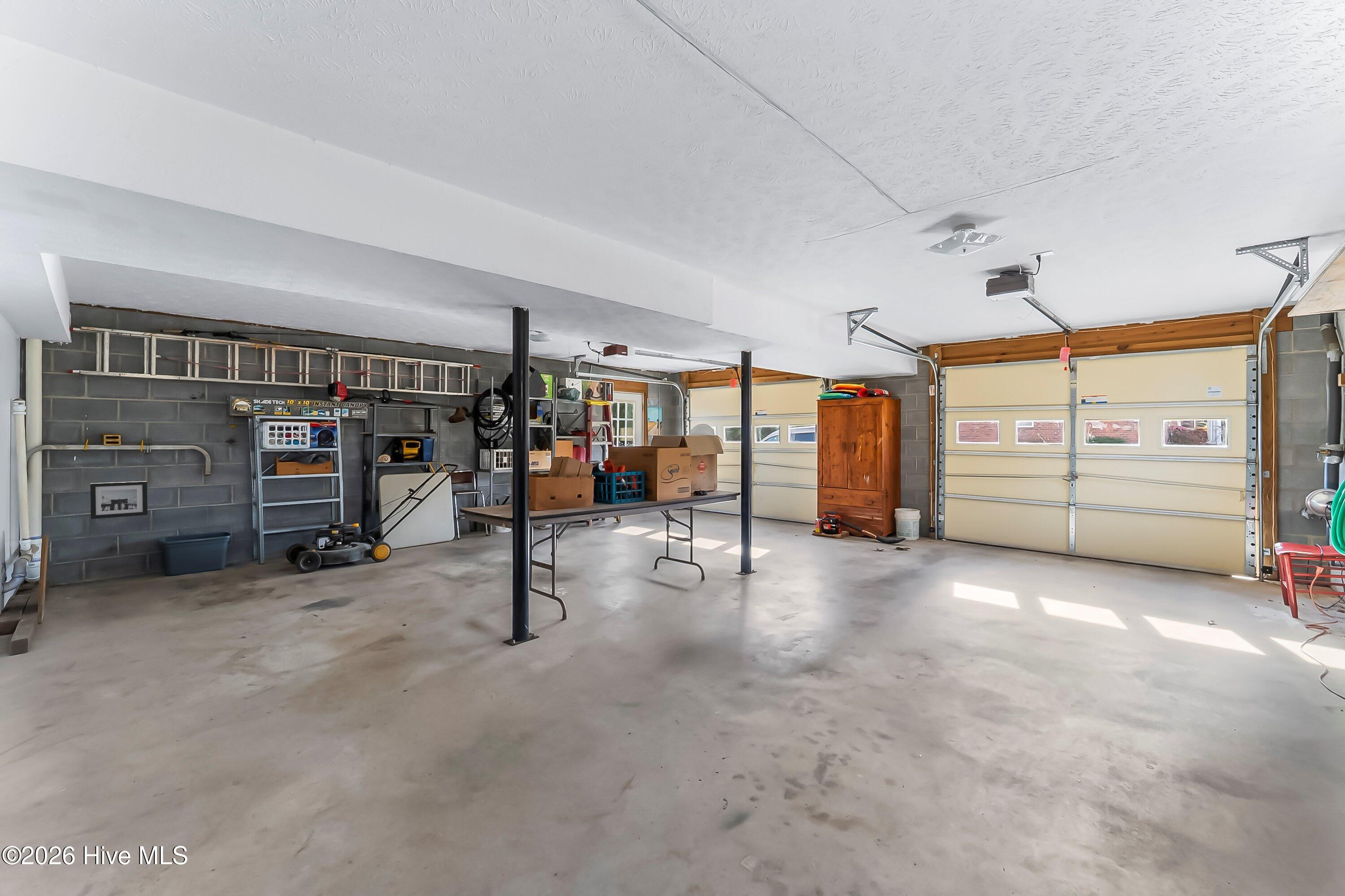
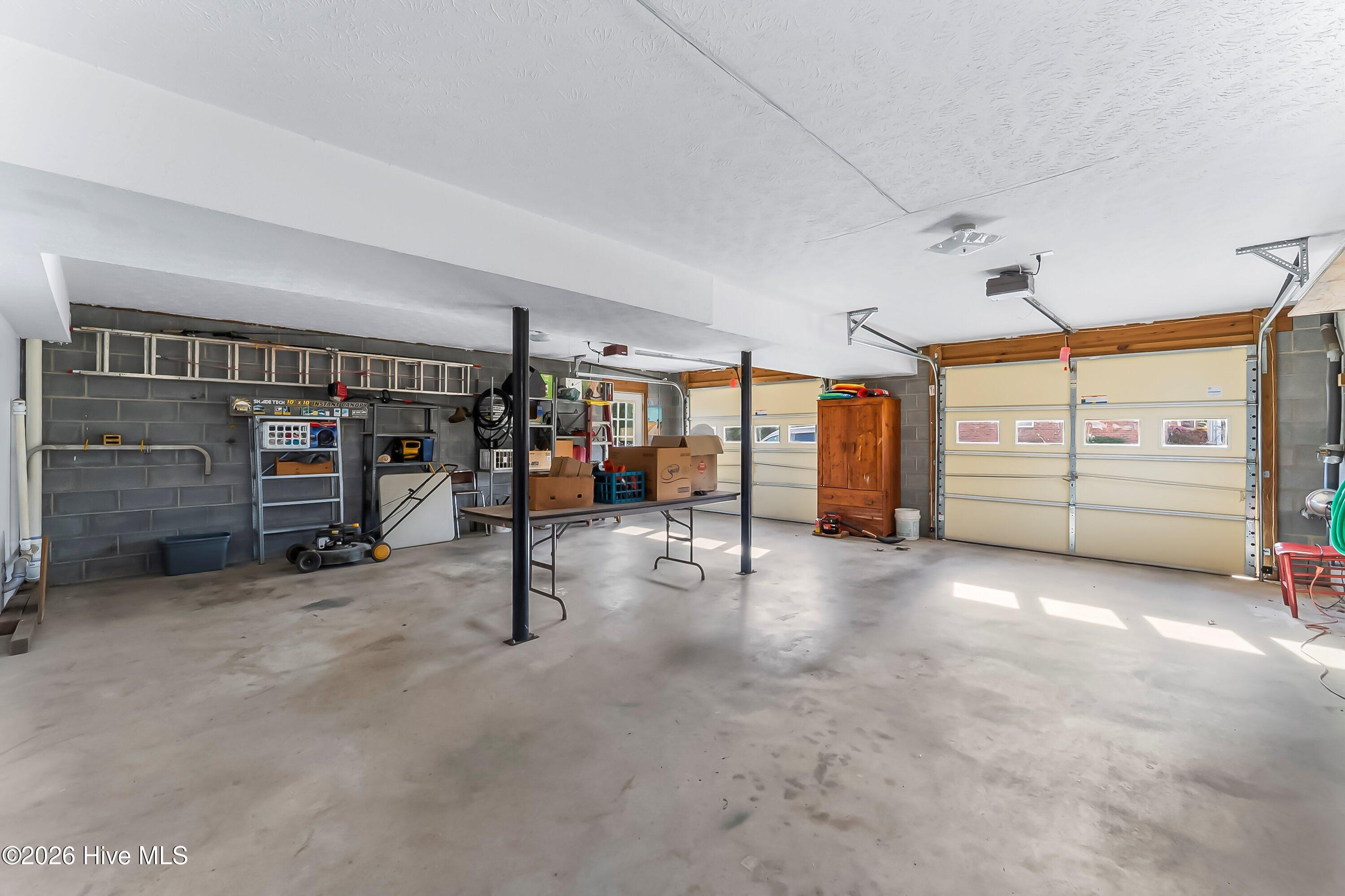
- wall art [90,481,148,519]
